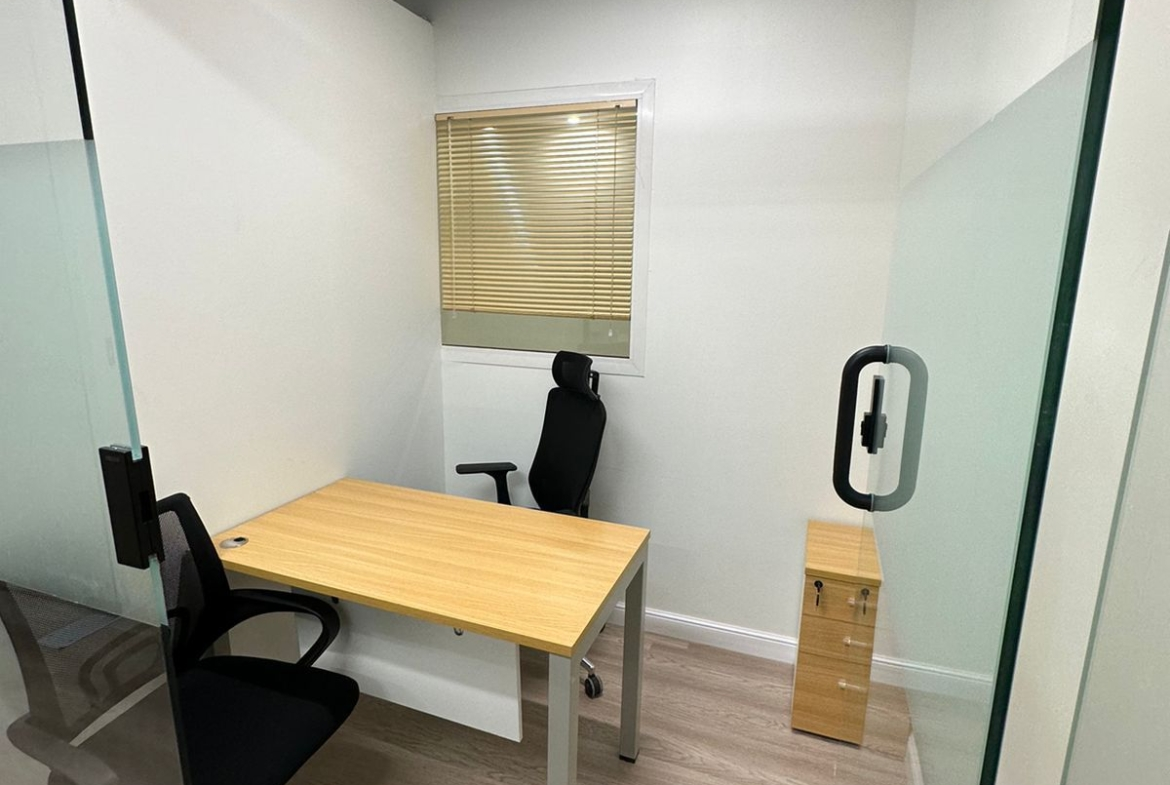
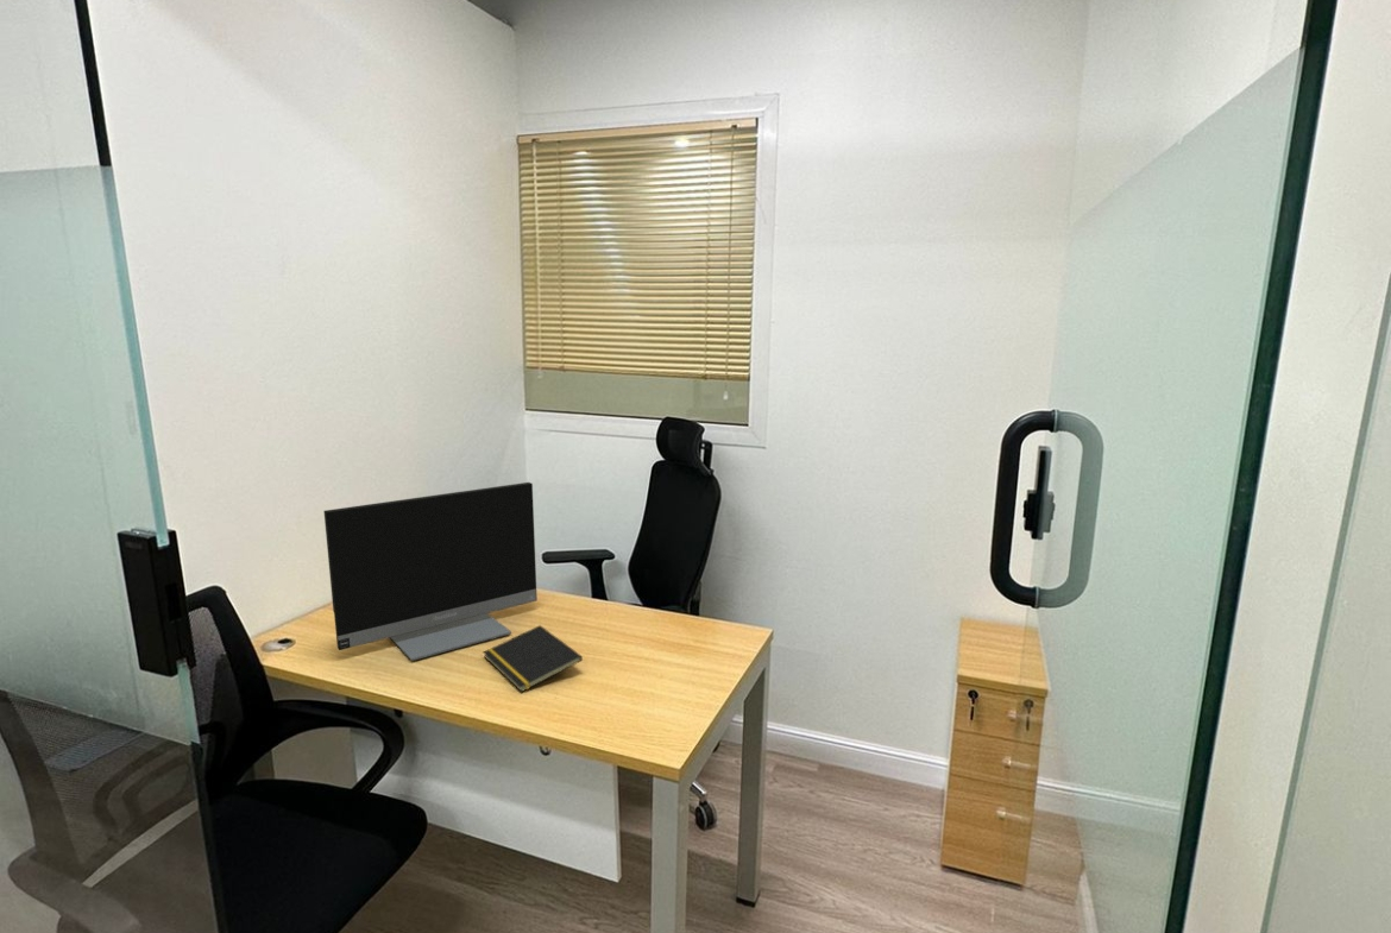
+ notepad [483,624,584,693]
+ monitor [322,481,539,662]
